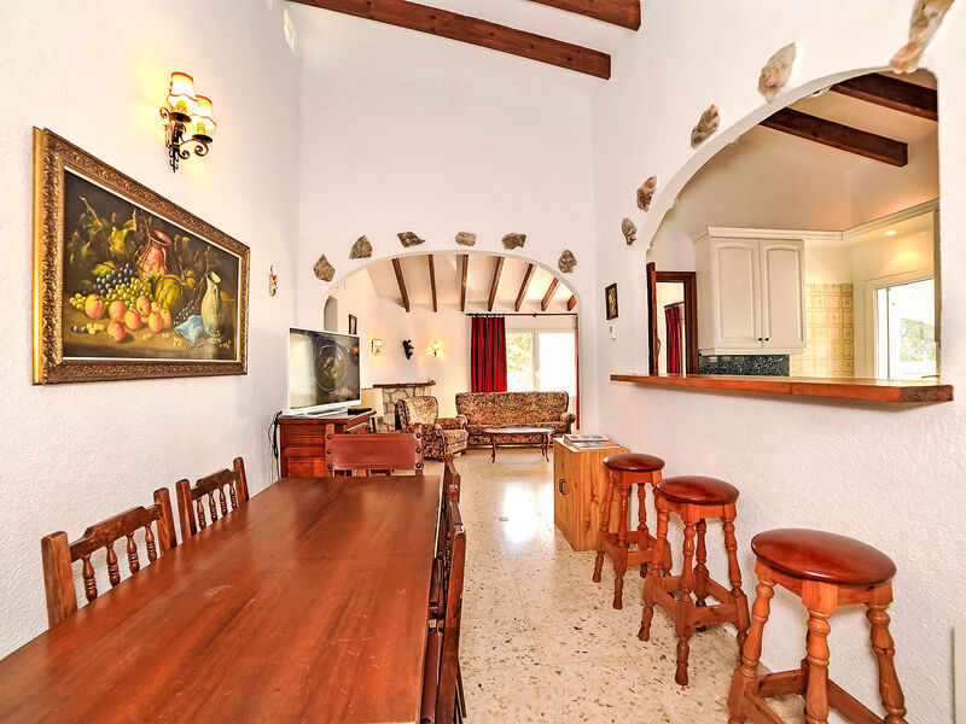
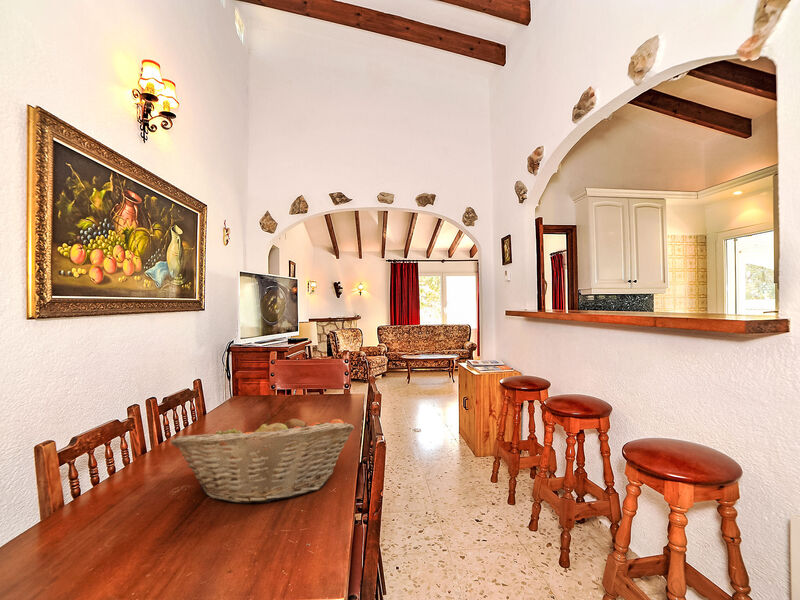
+ fruit basket [170,414,355,504]
